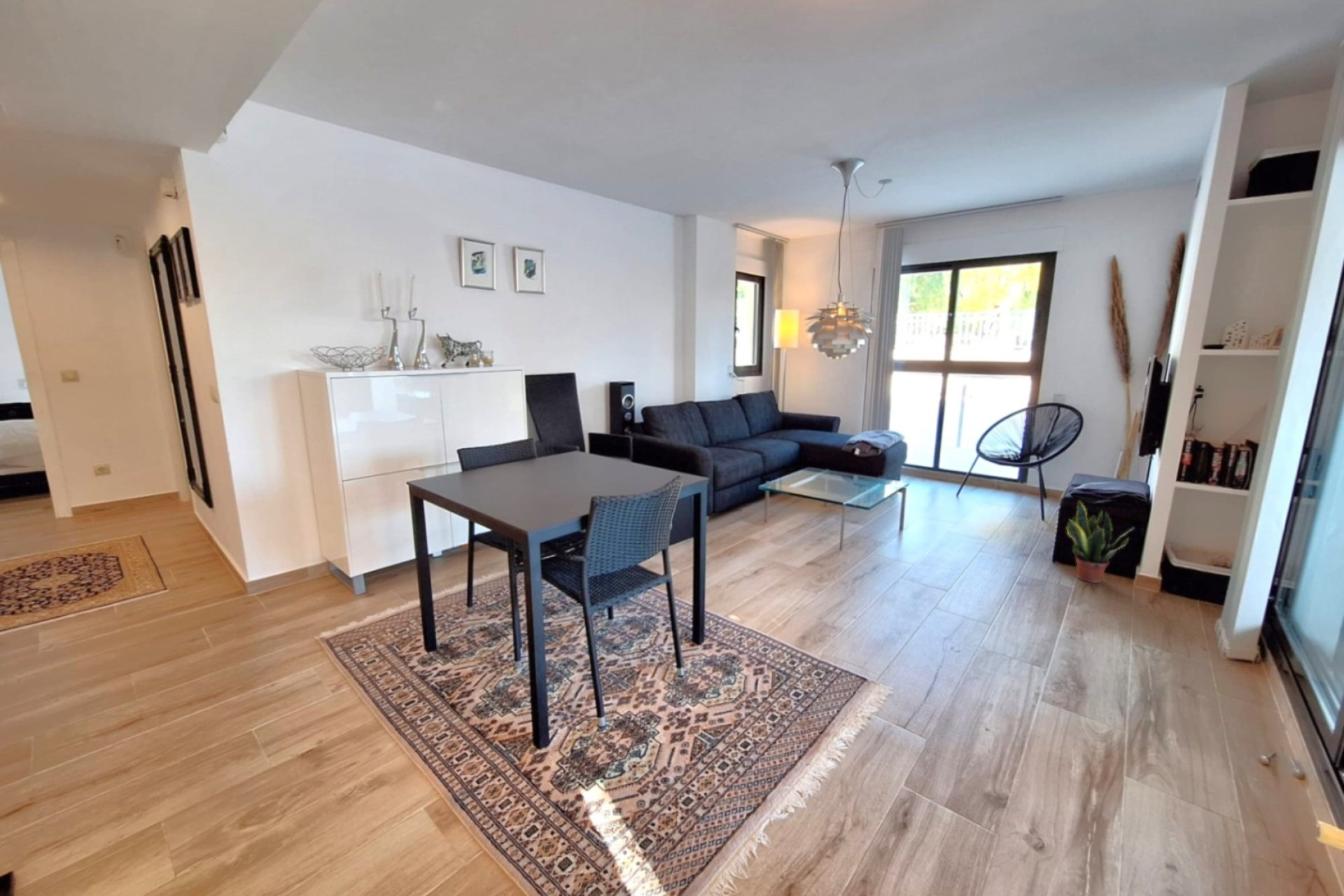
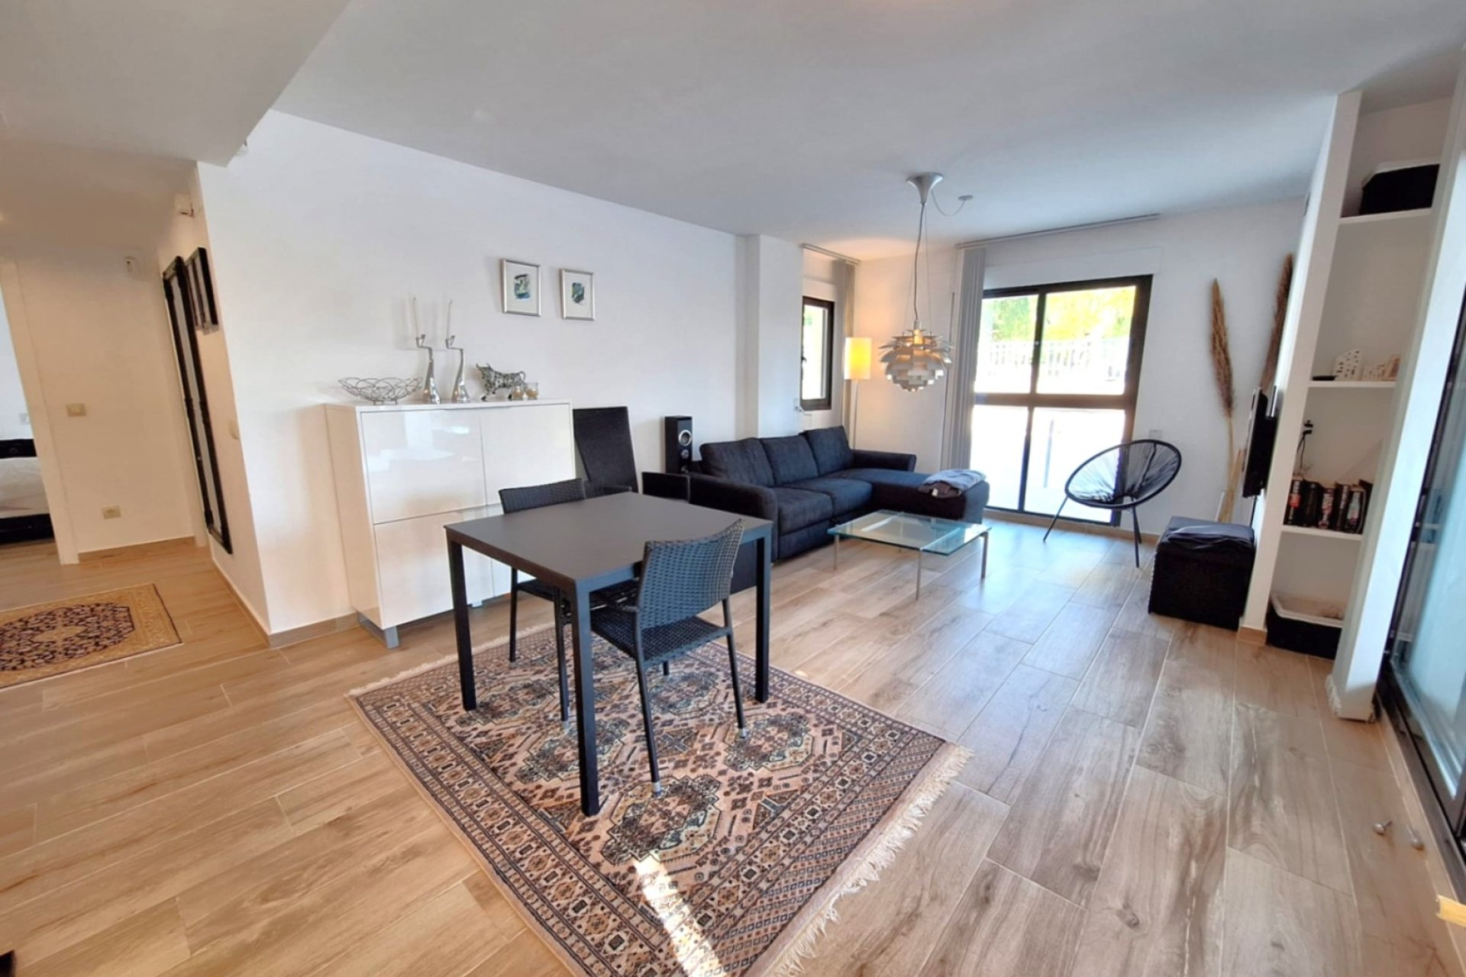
- potted plant [1065,499,1135,584]
